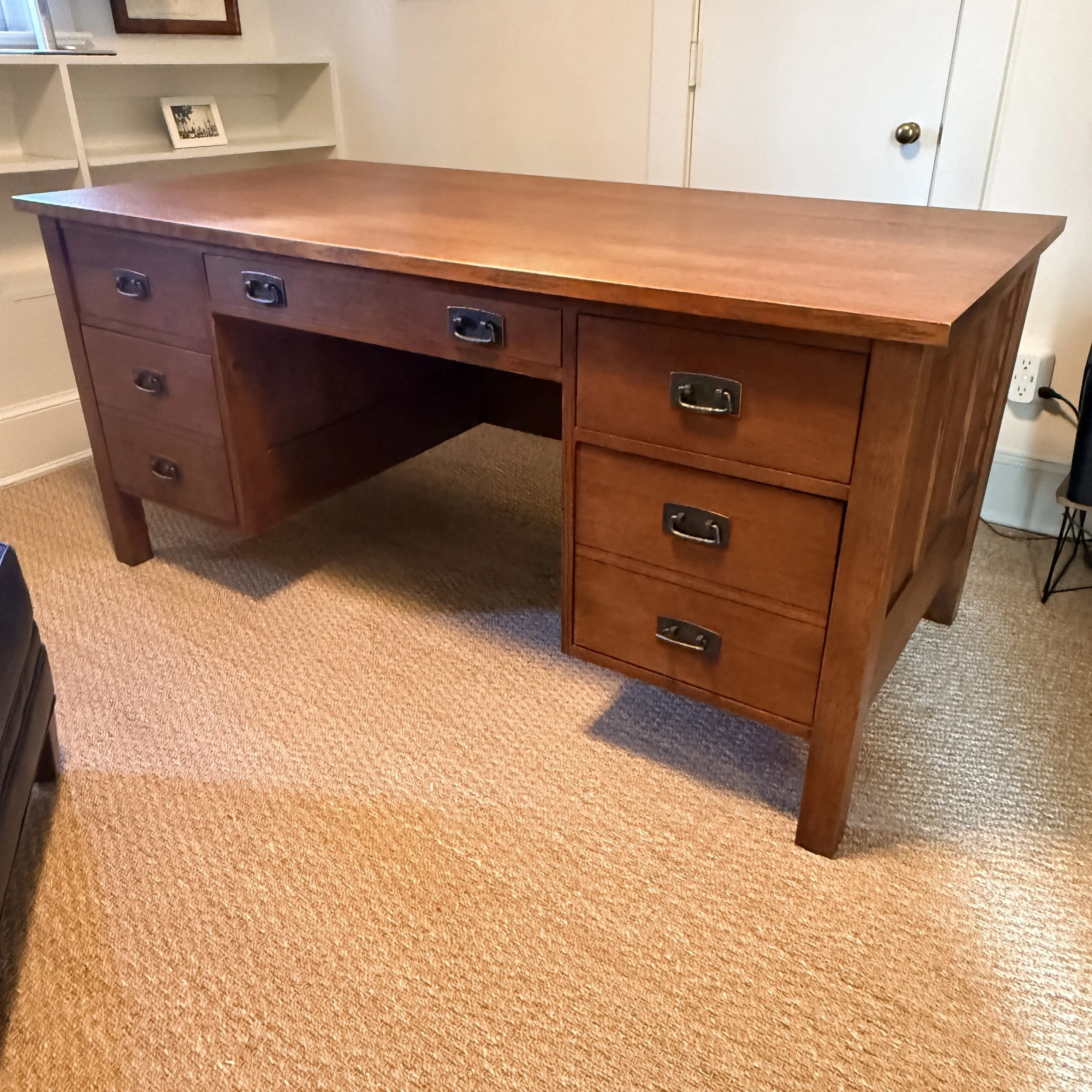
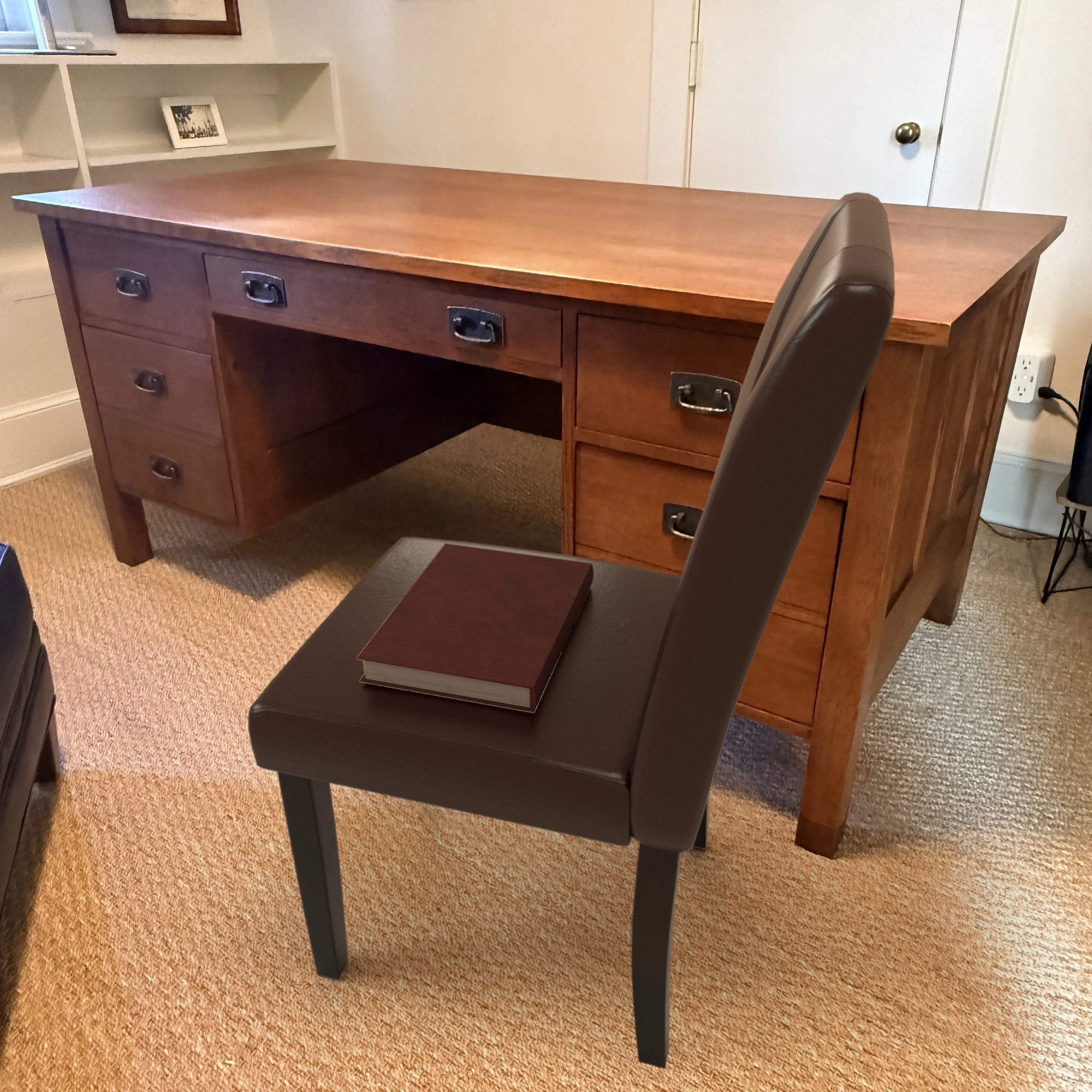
+ chair [248,192,895,1069]
+ notebook [357,543,594,712]
